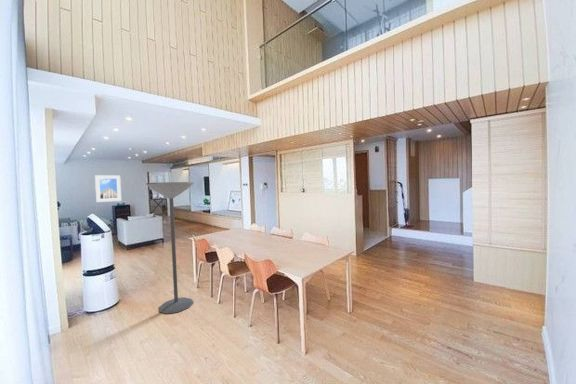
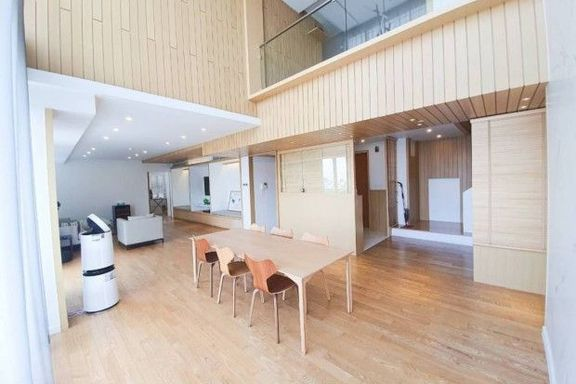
- floor lamp [145,181,195,315]
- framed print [94,174,122,203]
